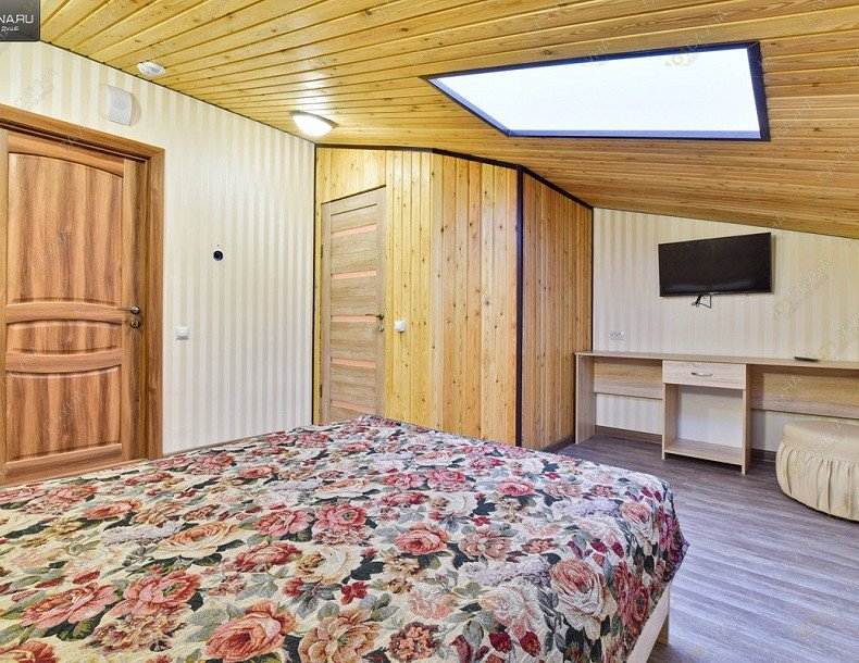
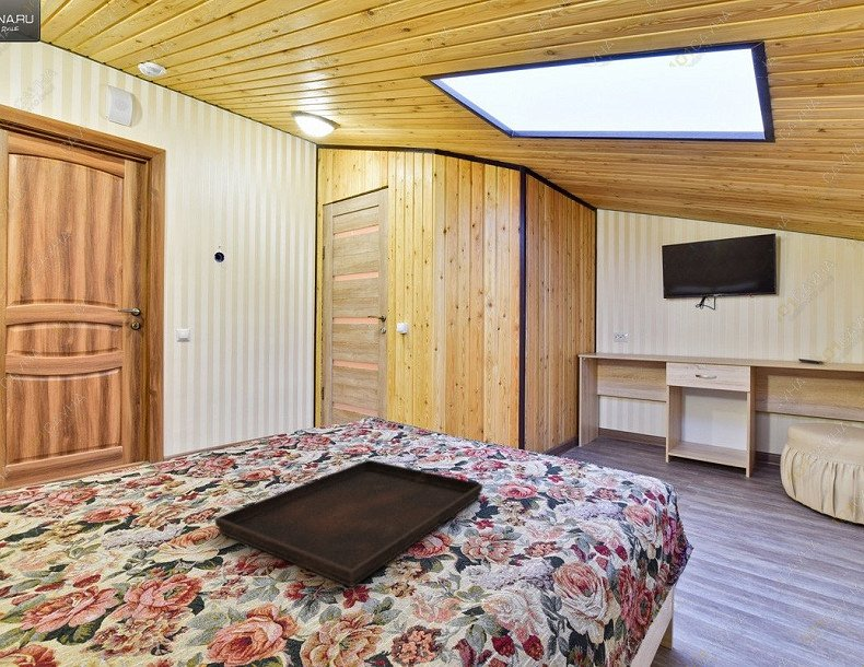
+ serving tray [214,459,483,588]
